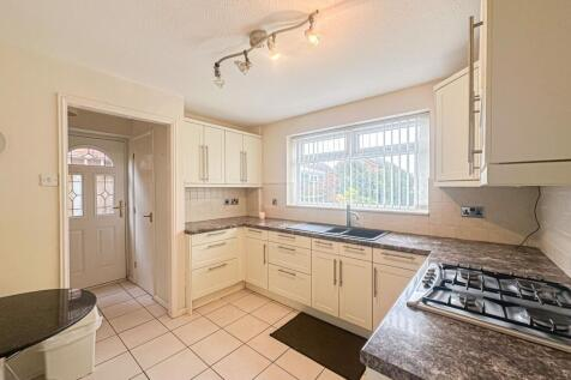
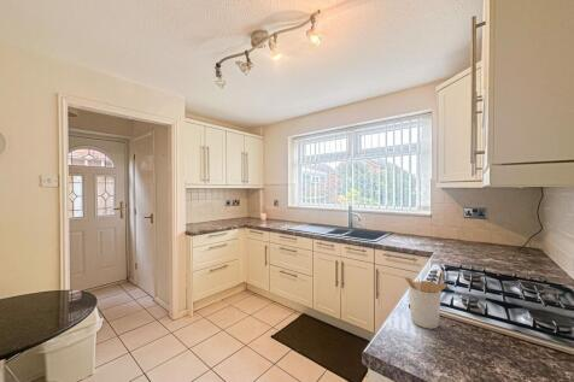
+ utensil holder [403,270,450,330]
